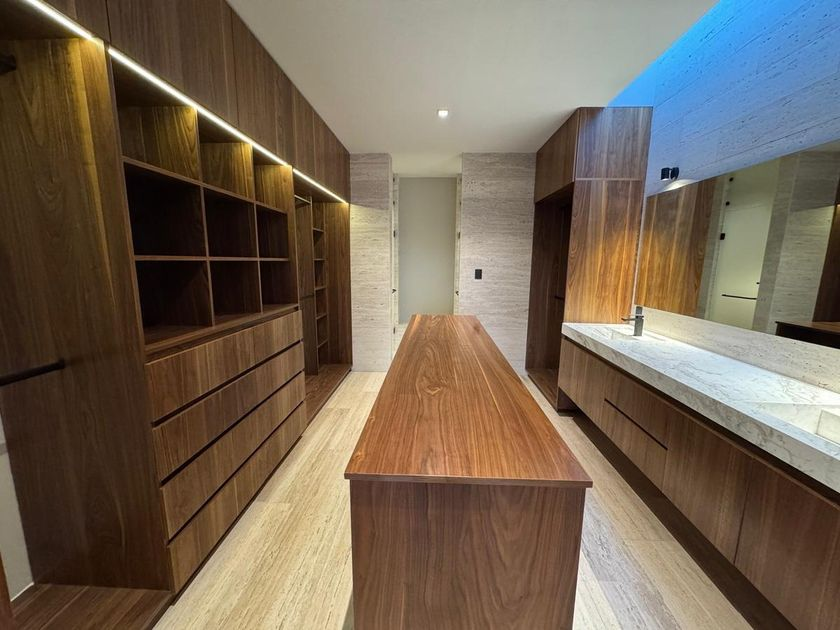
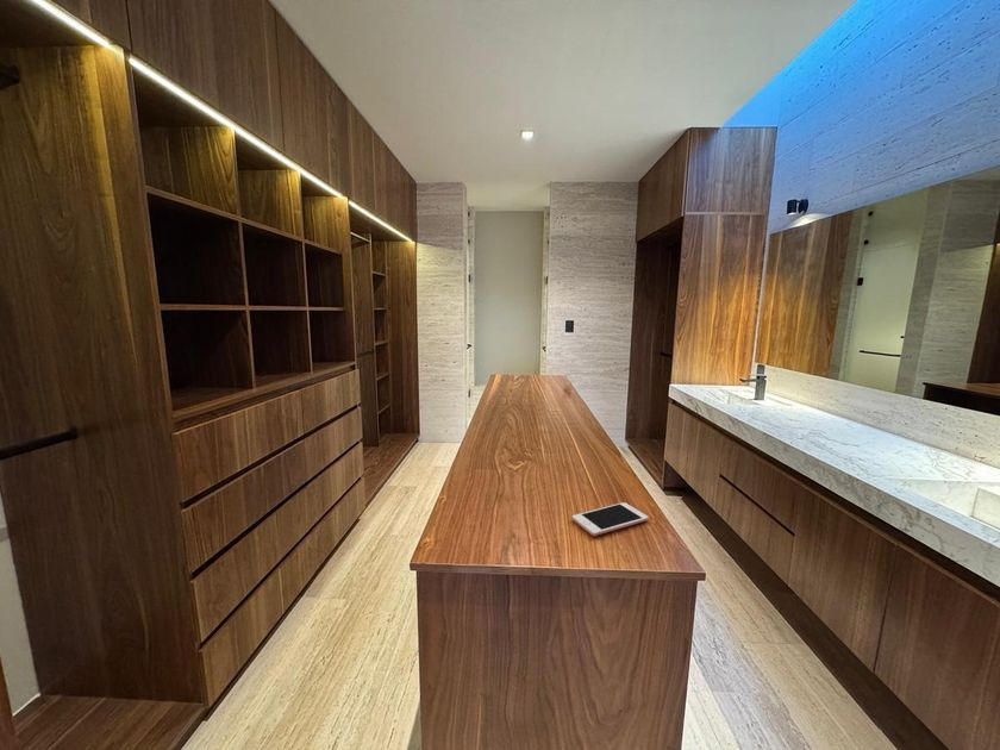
+ cell phone [571,501,650,537]
